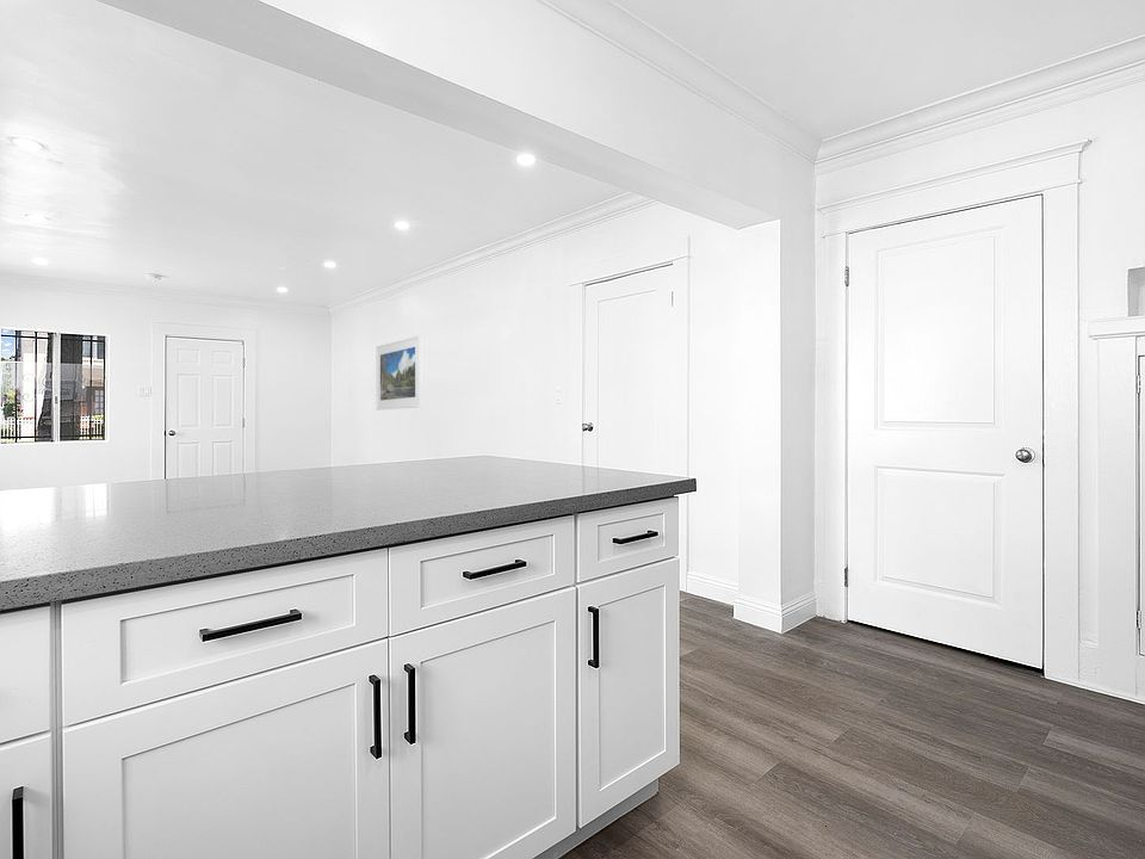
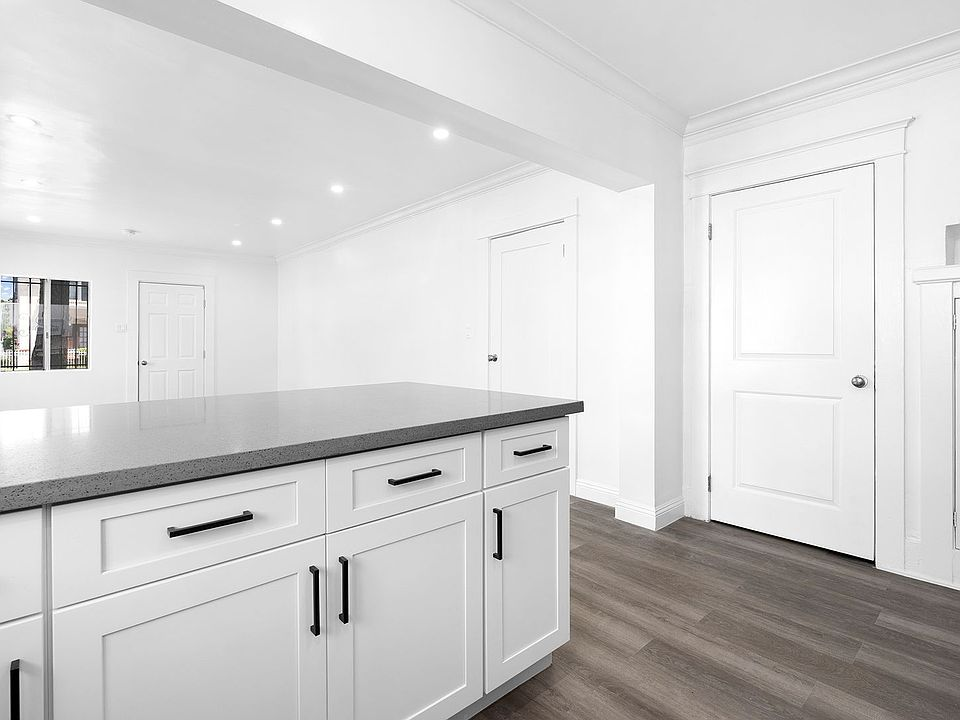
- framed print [375,334,423,412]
